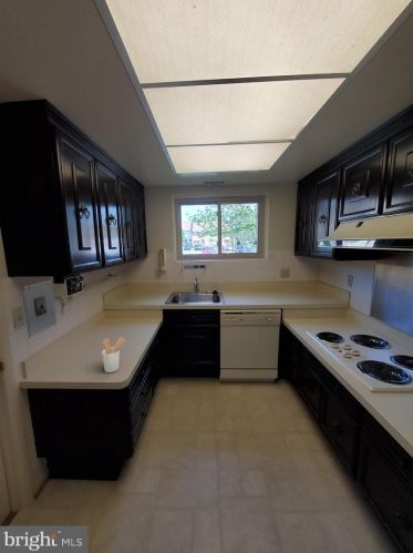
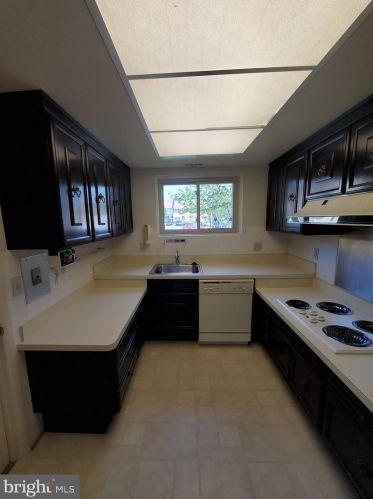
- utensil holder [101,336,126,373]
